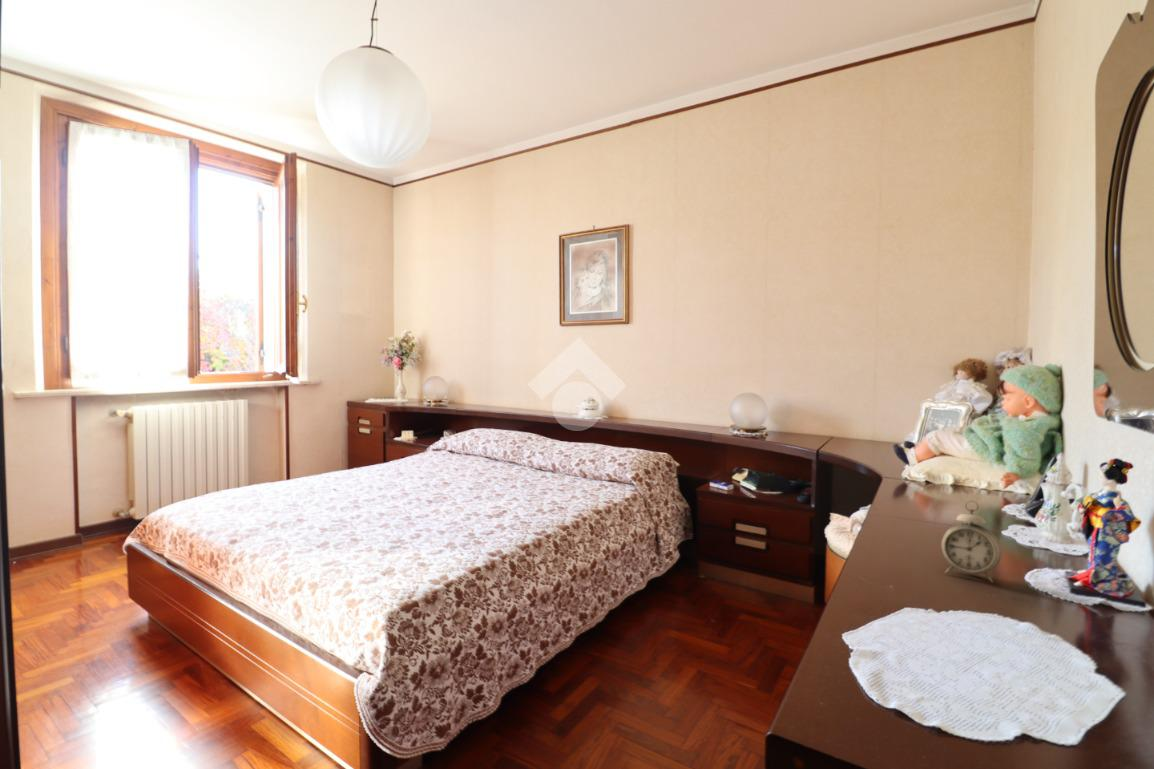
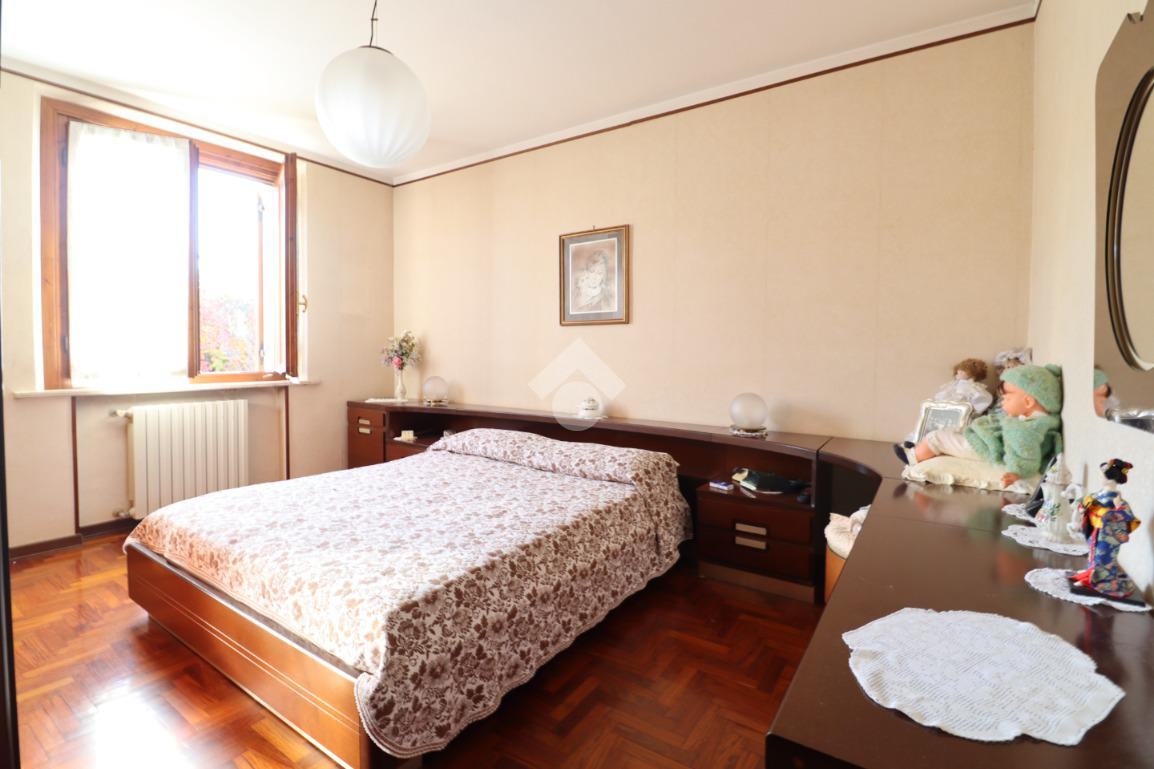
- alarm clock [941,499,1003,583]
